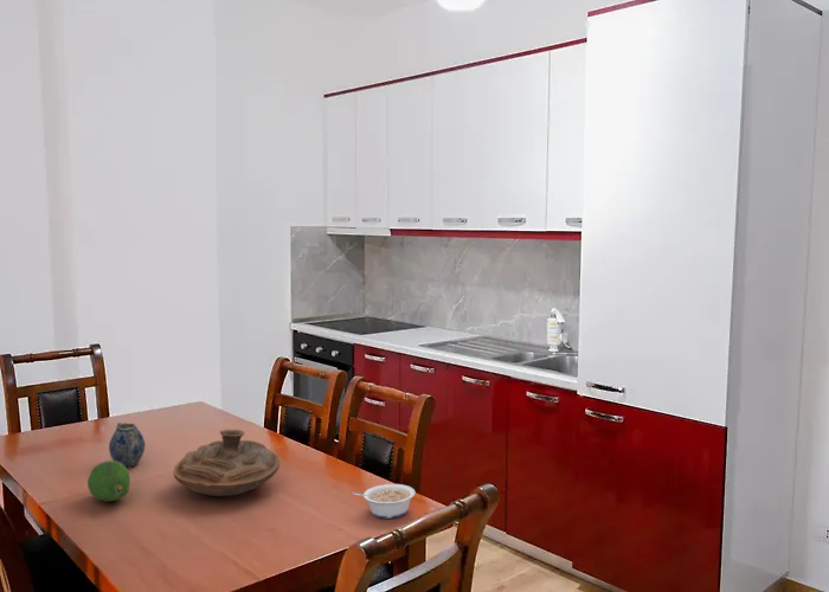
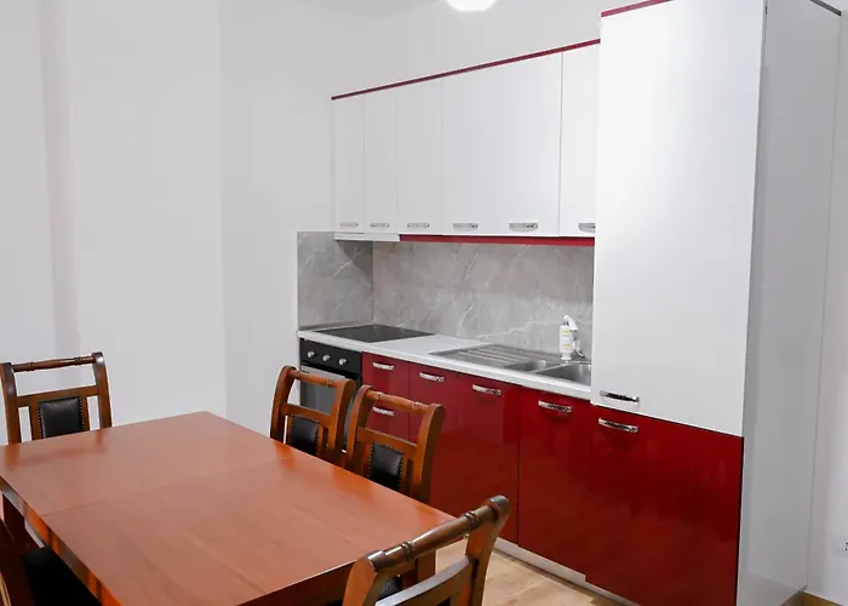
- legume [352,483,417,520]
- decorative bowl [173,429,281,497]
- teapot [108,422,146,468]
- fruit [86,459,131,503]
